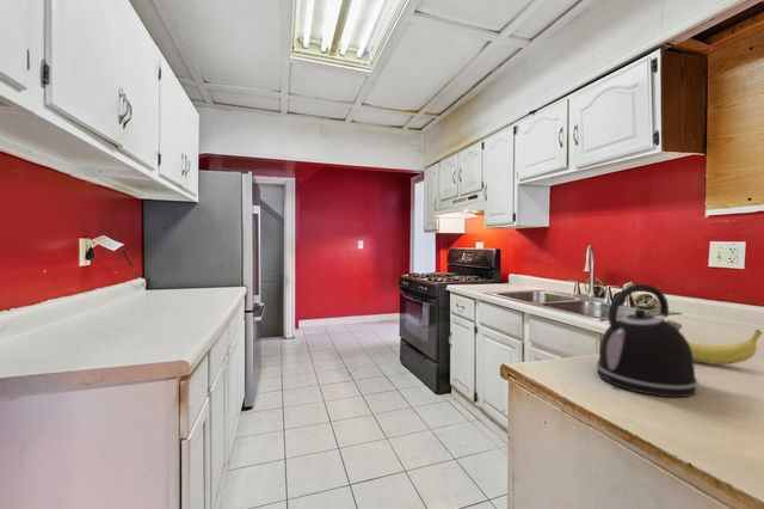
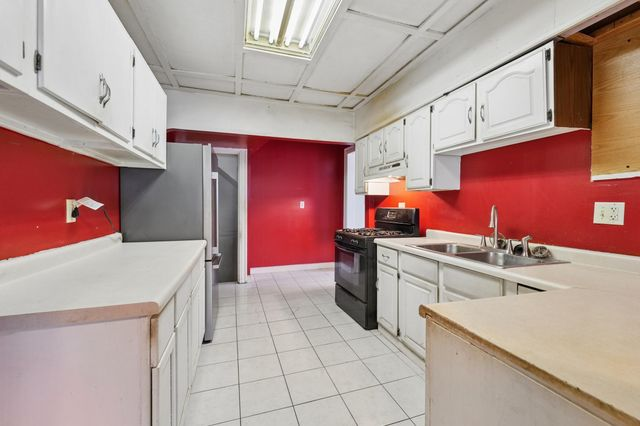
- kettle [594,283,700,398]
- fruit [688,329,763,366]
